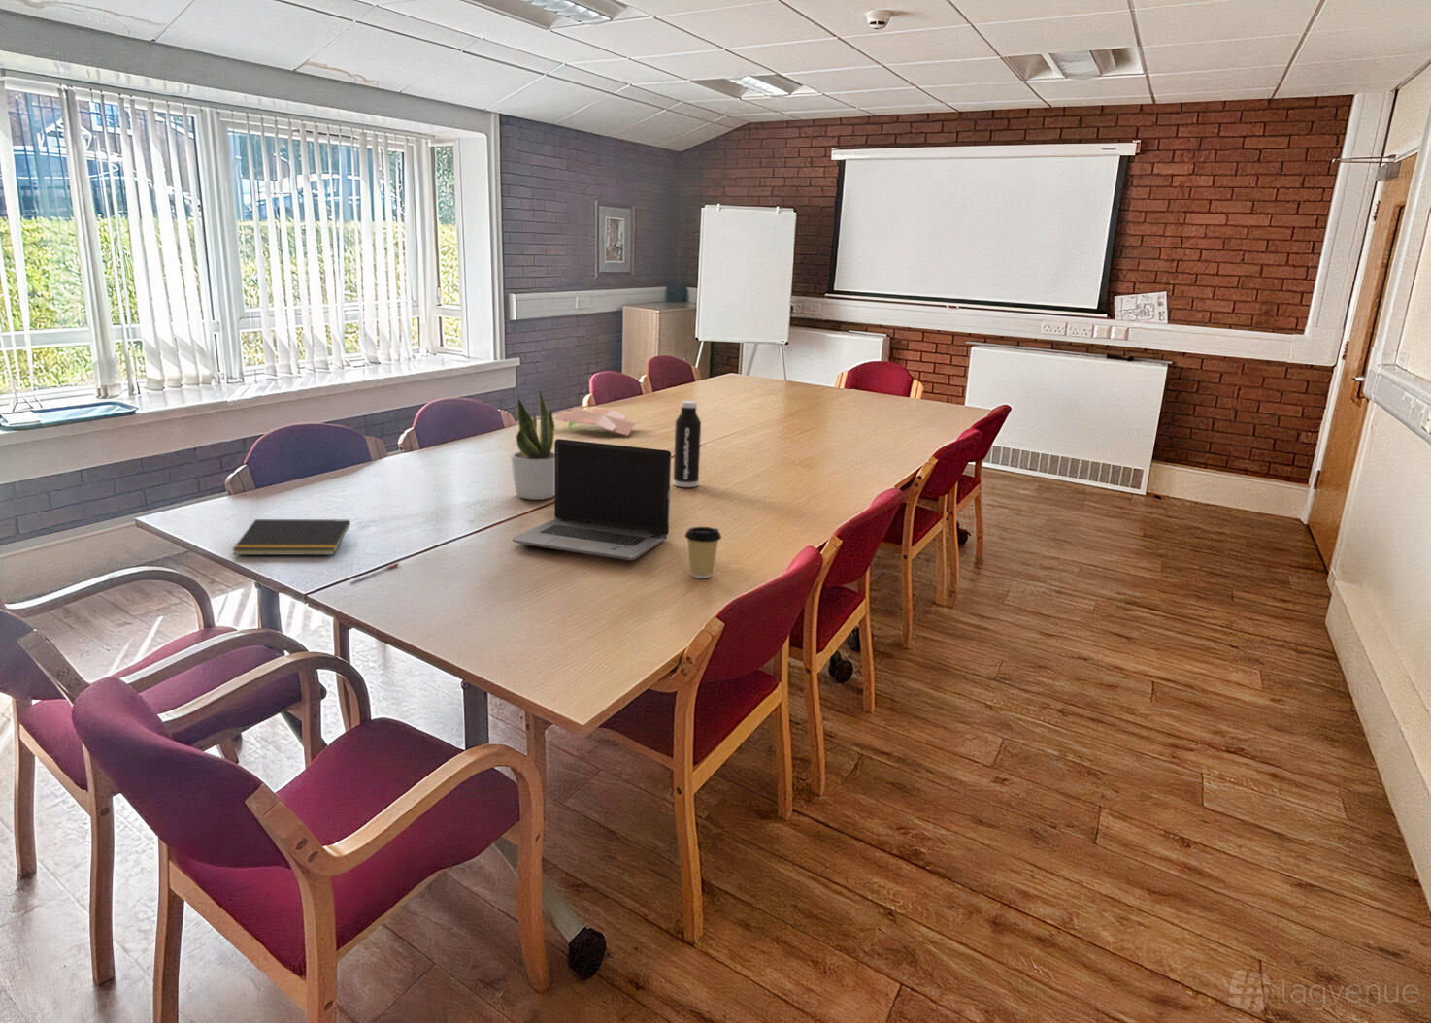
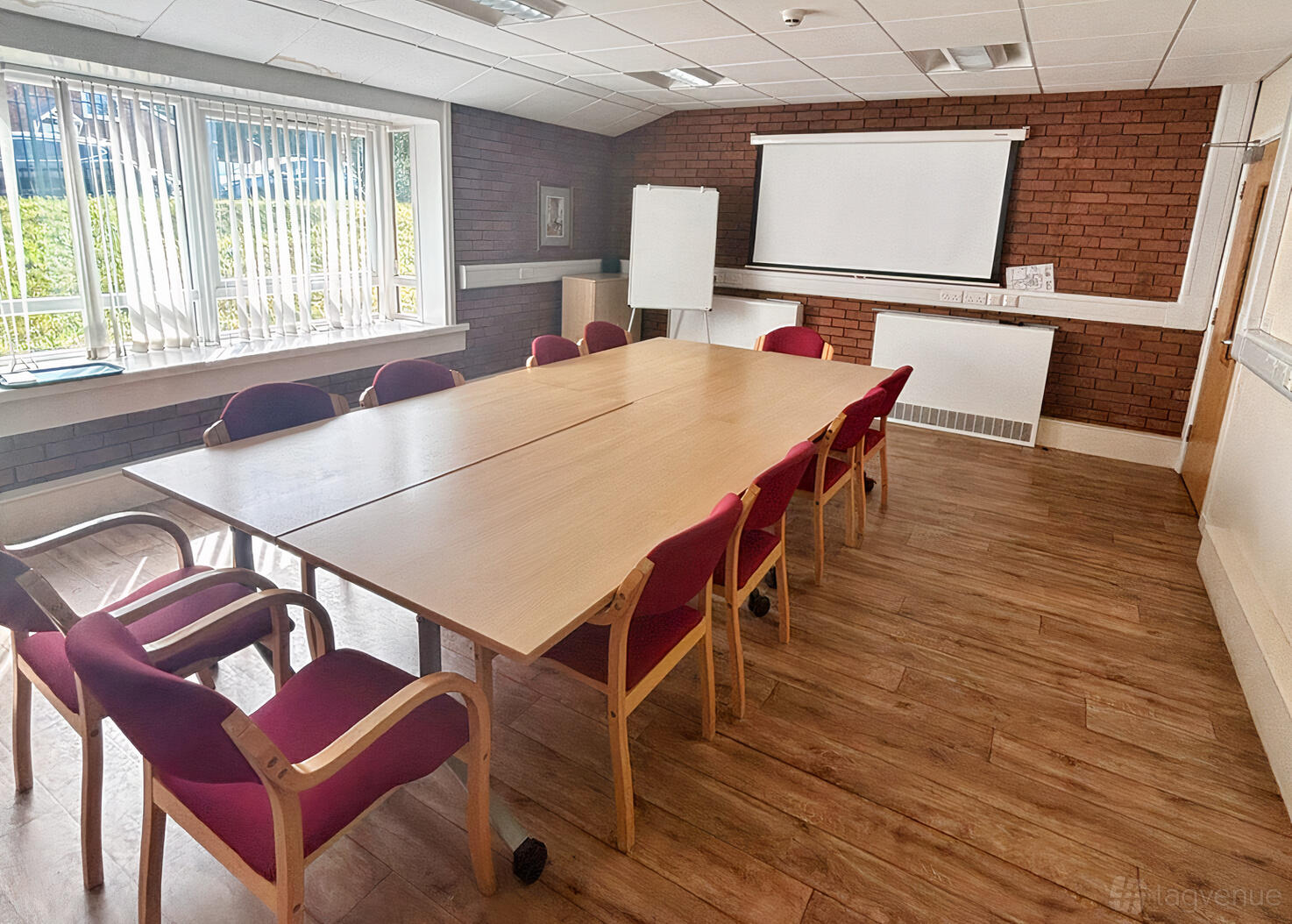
- water bottle [672,400,702,488]
- coffee cup [684,526,722,579]
- pen [350,562,400,585]
- potted plant [509,384,556,500]
- laptop computer [511,437,672,561]
- notepad [231,518,351,556]
- papers [554,406,641,436]
